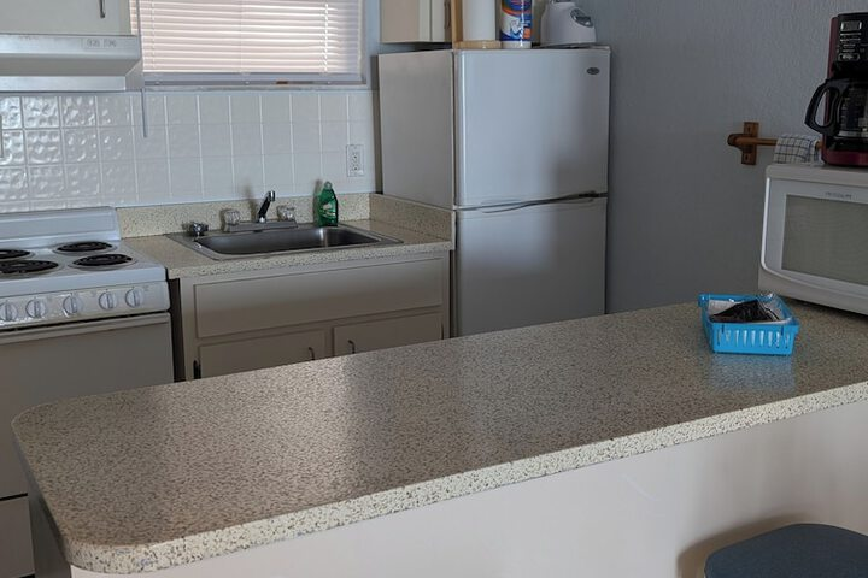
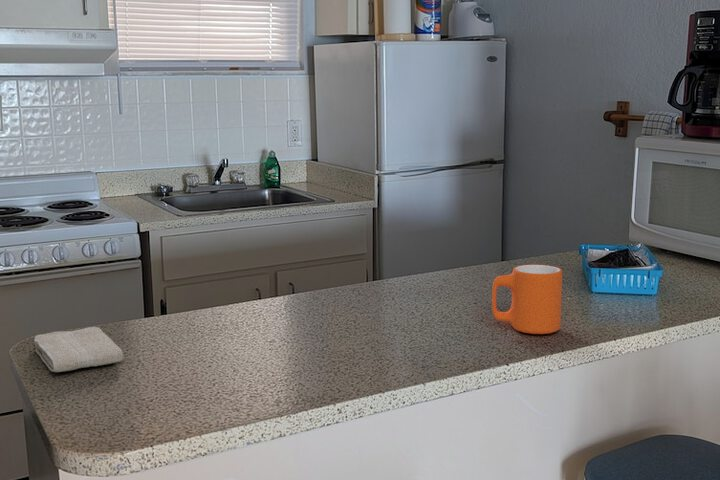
+ mug [491,264,563,335]
+ washcloth [33,326,125,373]
